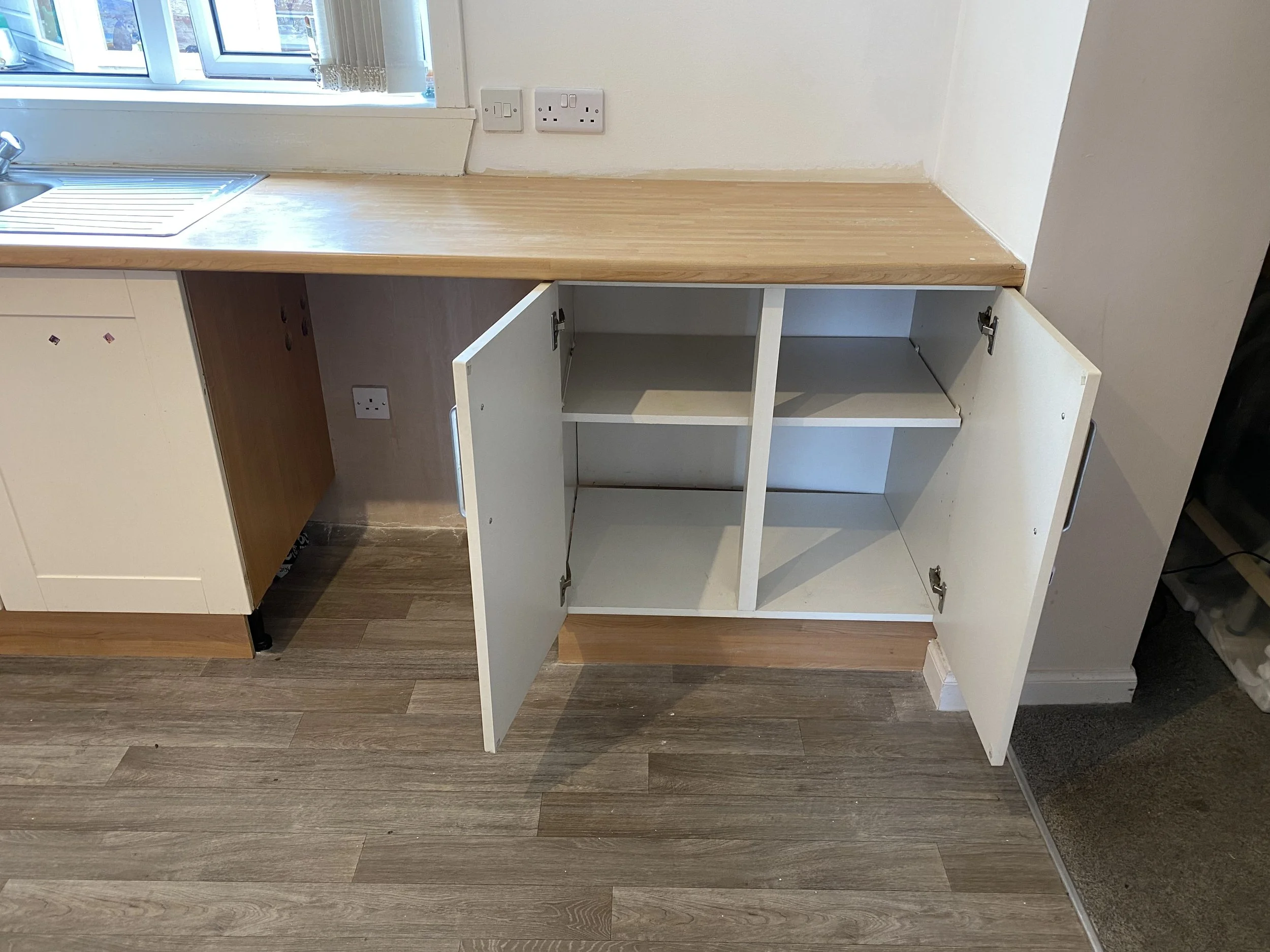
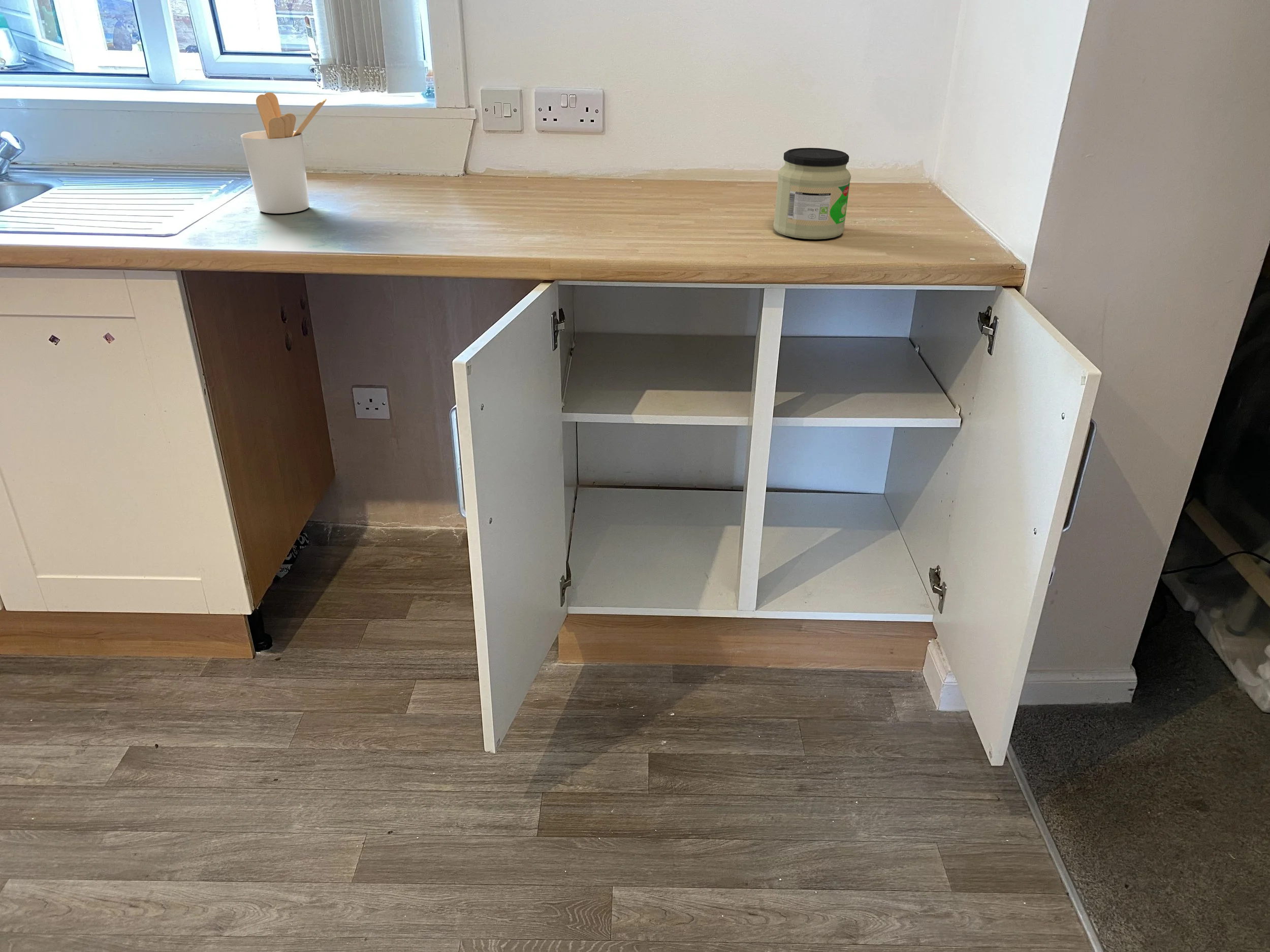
+ jar [773,147,851,240]
+ utensil holder [240,92,327,214]
